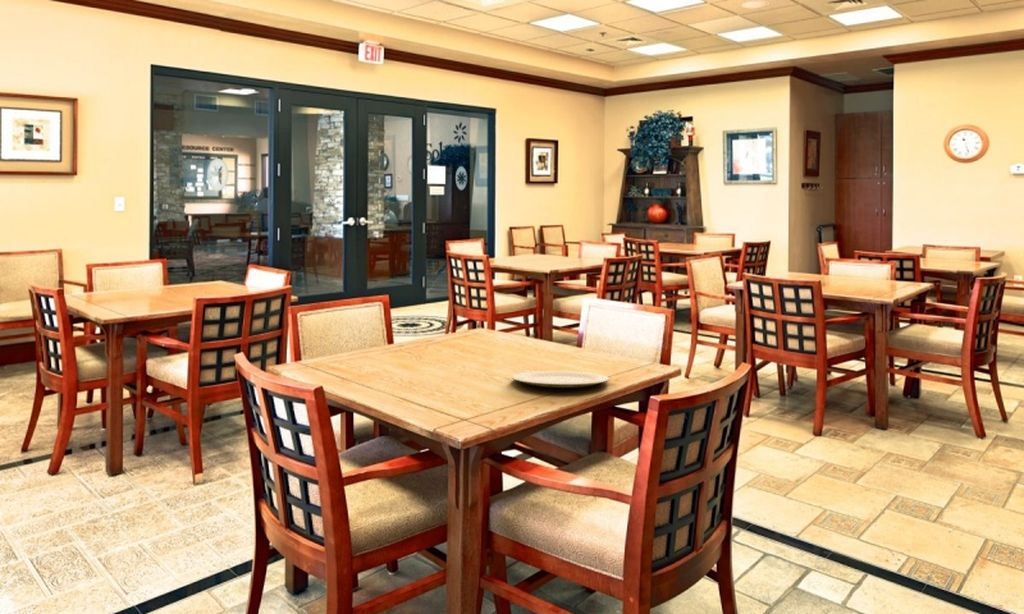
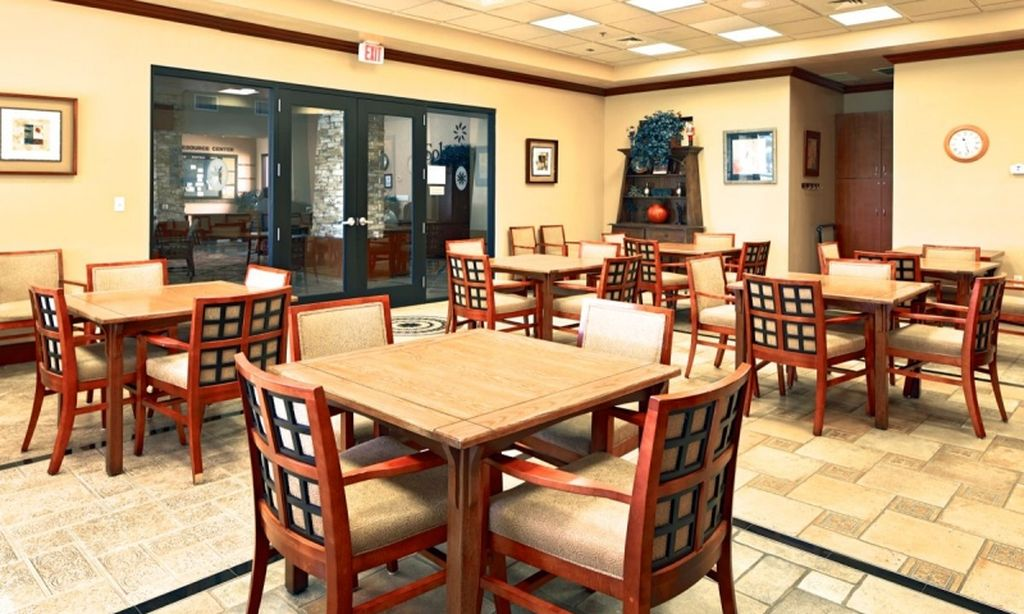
- plate [511,370,610,389]
